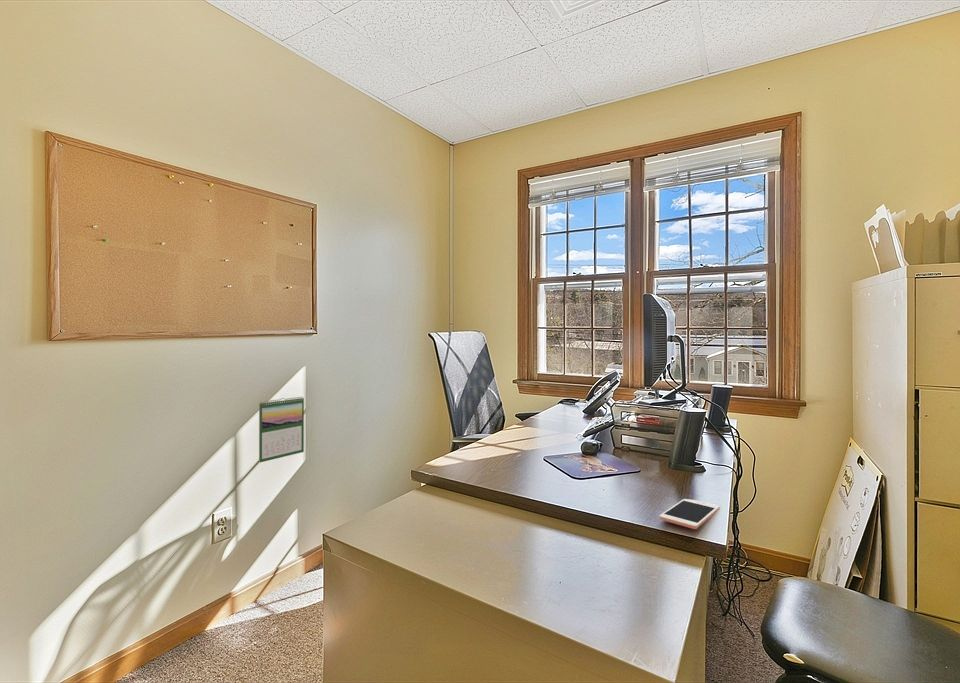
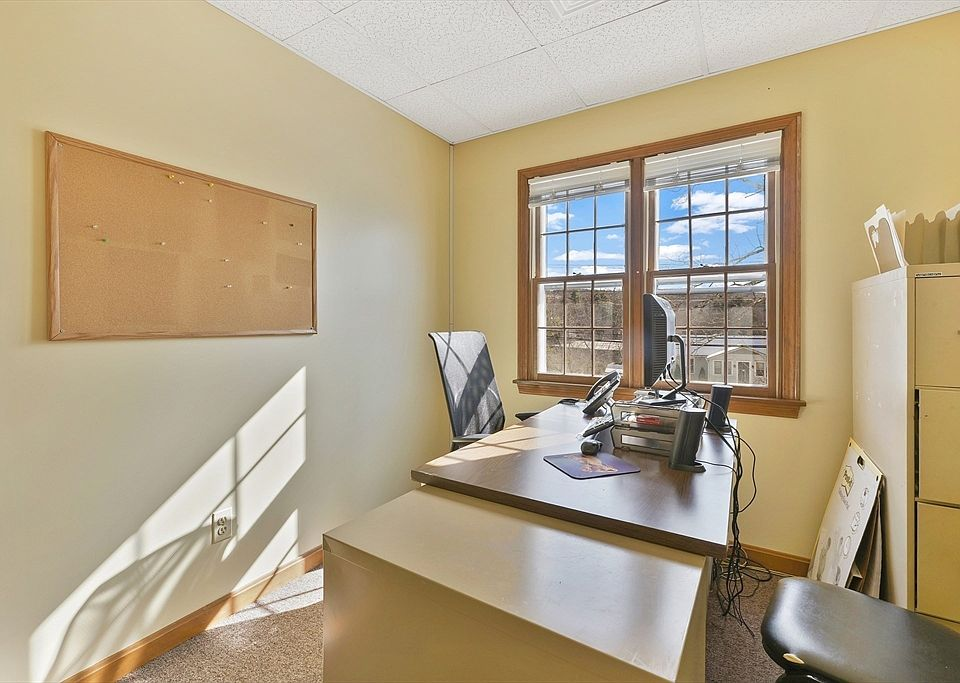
- cell phone [659,498,721,530]
- calendar [258,396,305,463]
